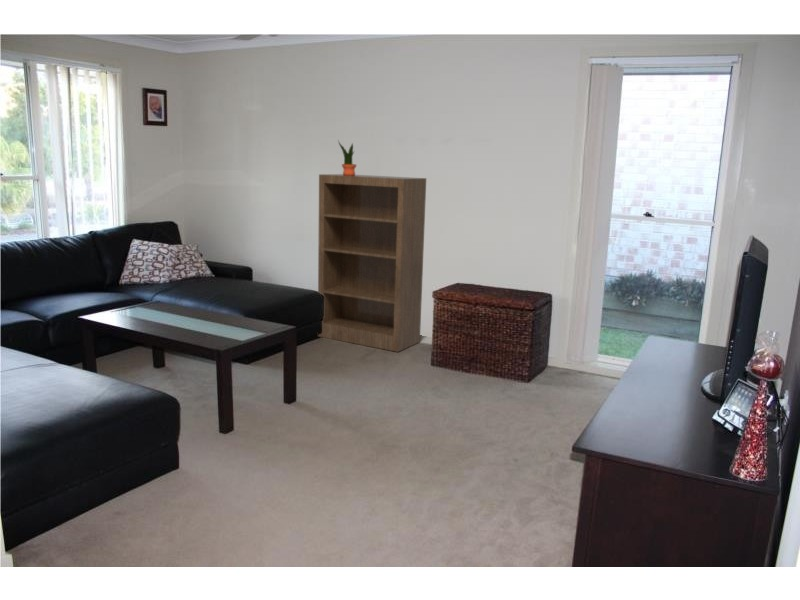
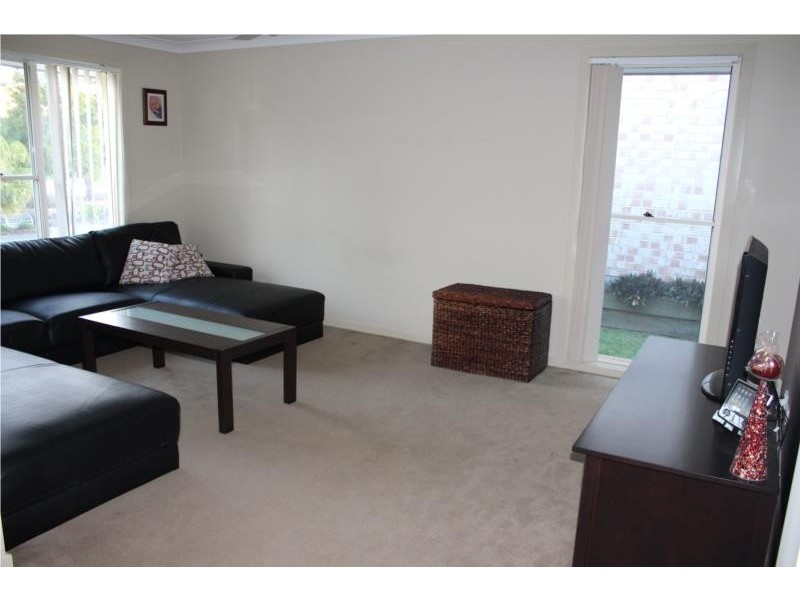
- bookshelf [317,173,427,353]
- potted plant [337,139,357,176]
